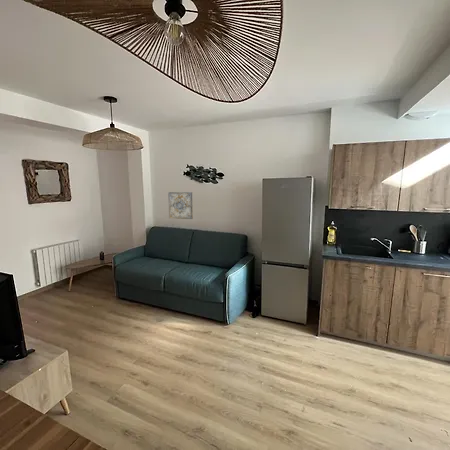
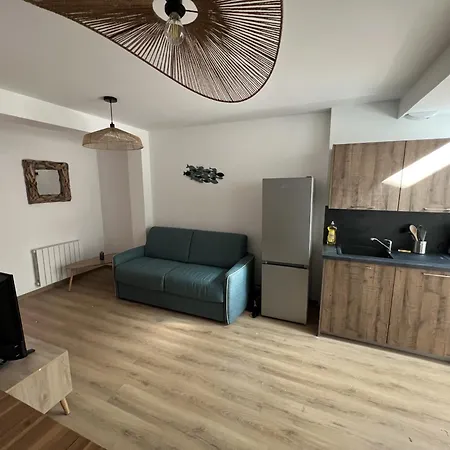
- wall art [167,191,194,220]
